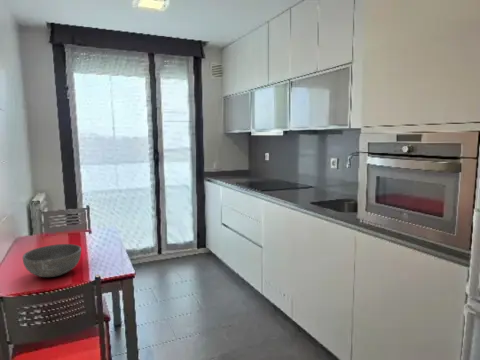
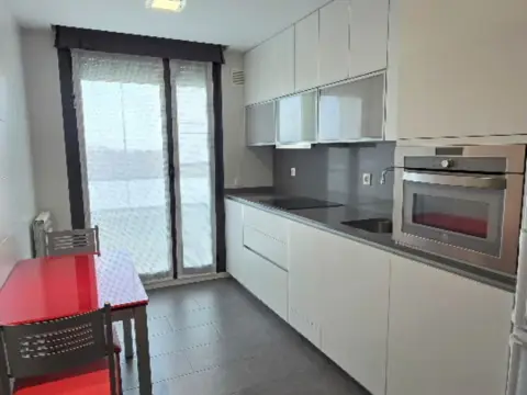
- bowl [22,243,82,278]
